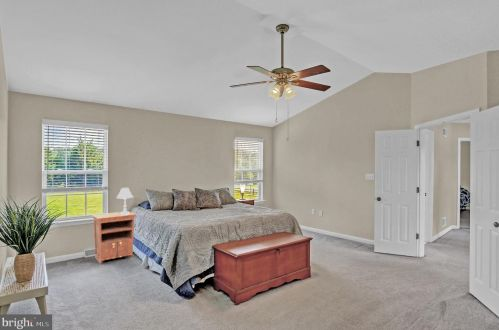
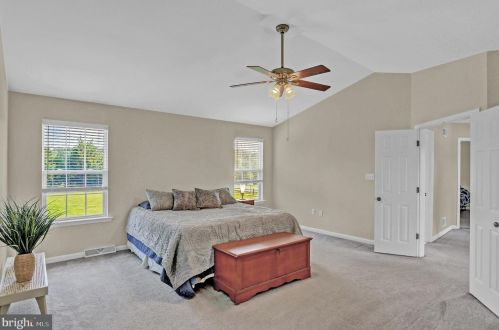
- table lamp [115,187,134,215]
- nightstand [91,211,137,265]
